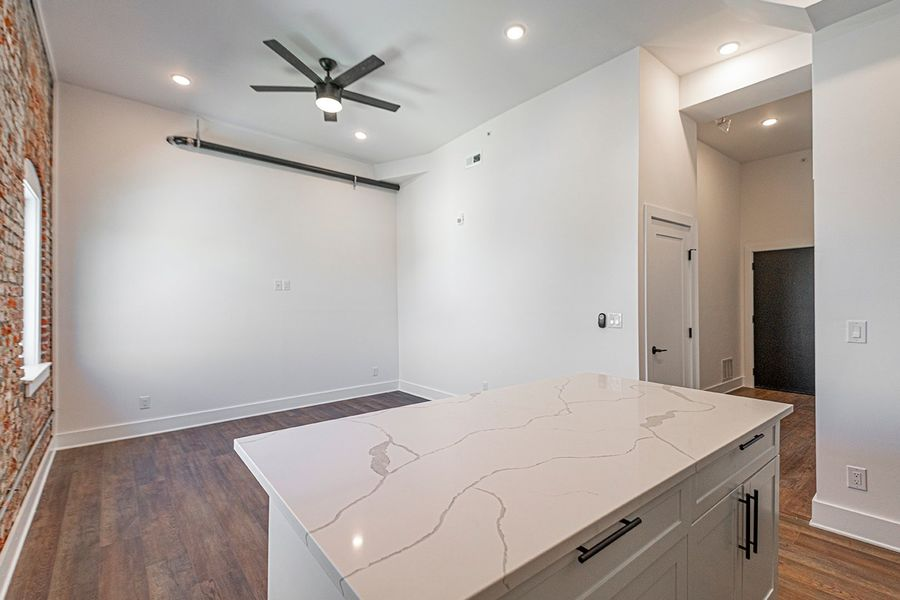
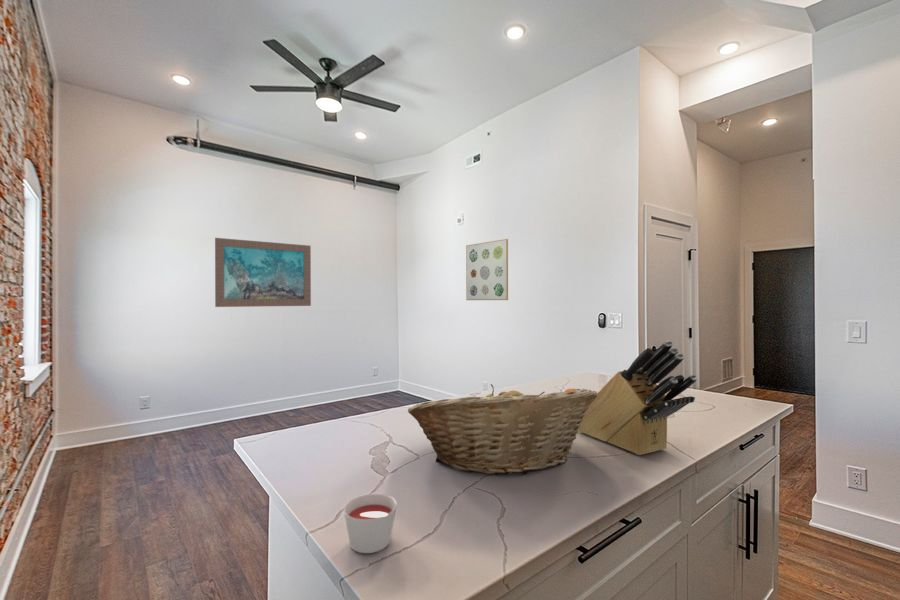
+ wall art [214,237,312,308]
+ candle [343,493,397,554]
+ fruit basket [407,383,598,476]
+ knife block [578,340,698,456]
+ wall art [465,238,509,301]
